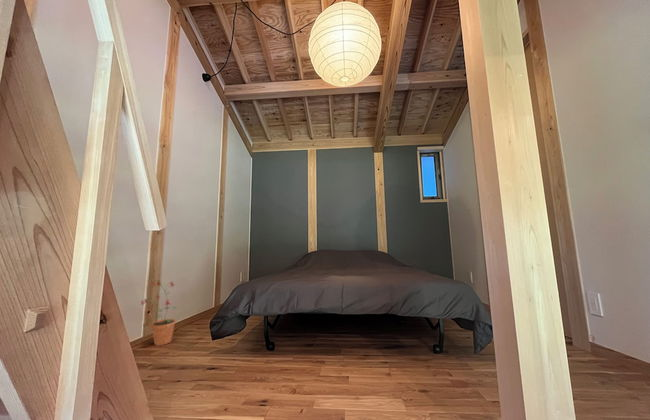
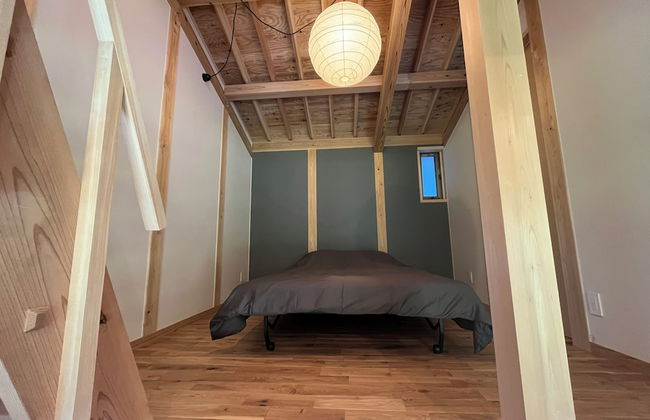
- potted plant [140,279,180,346]
